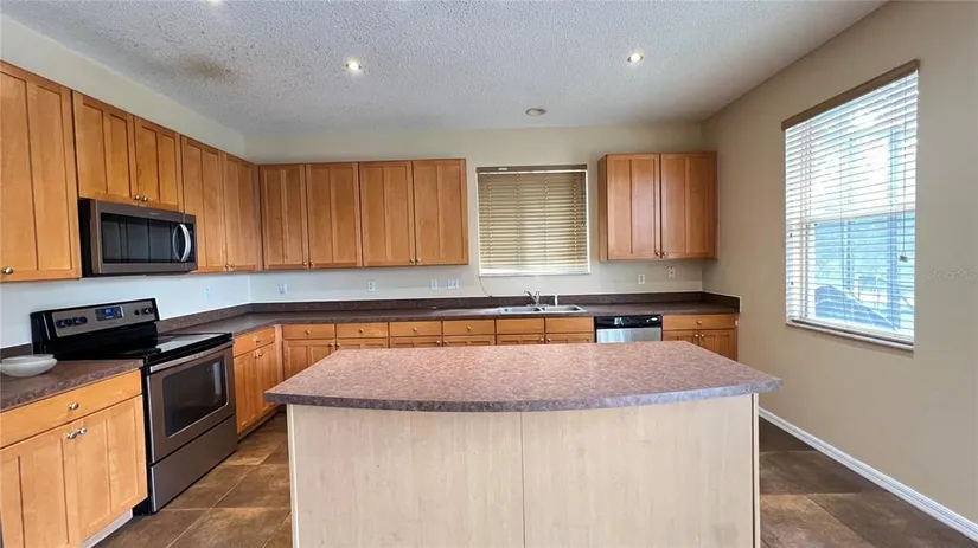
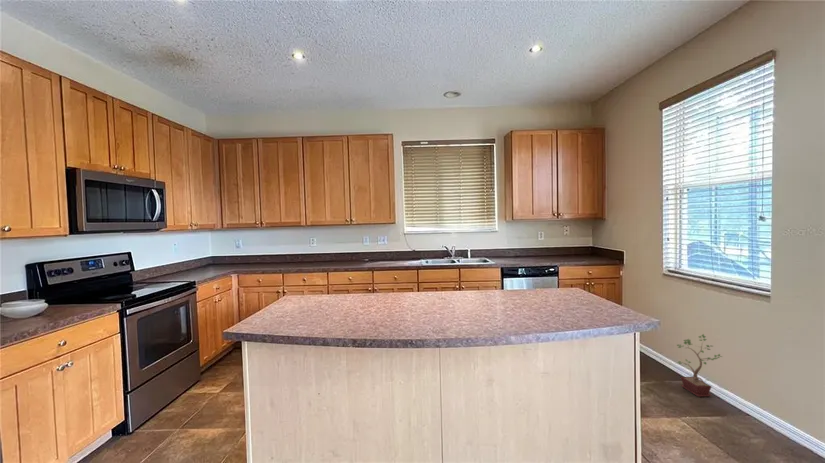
+ potted plant [676,333,724,398]
